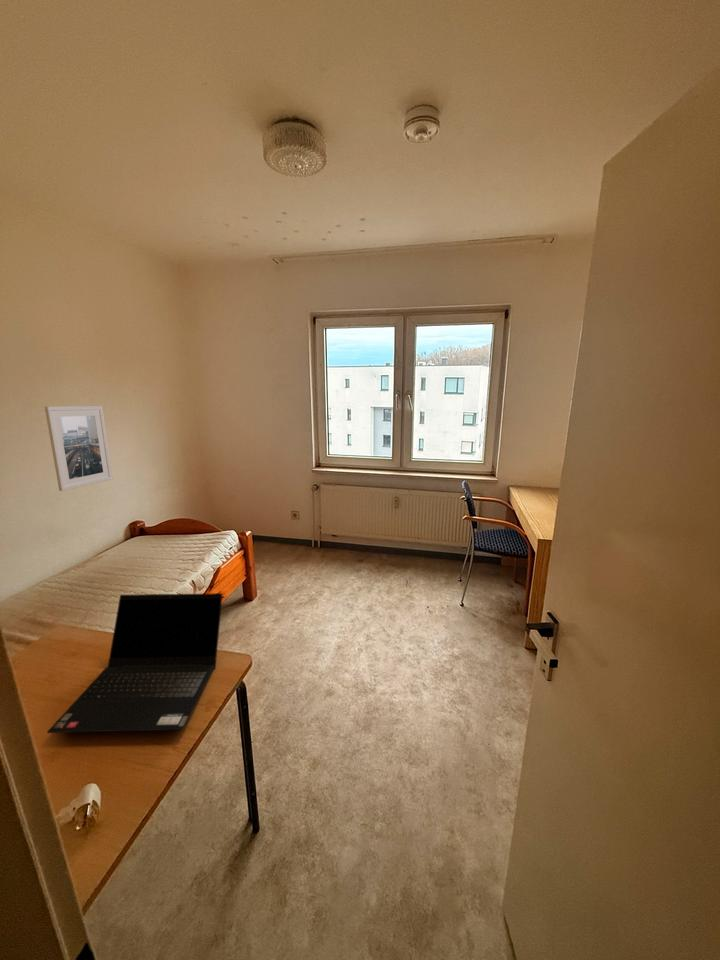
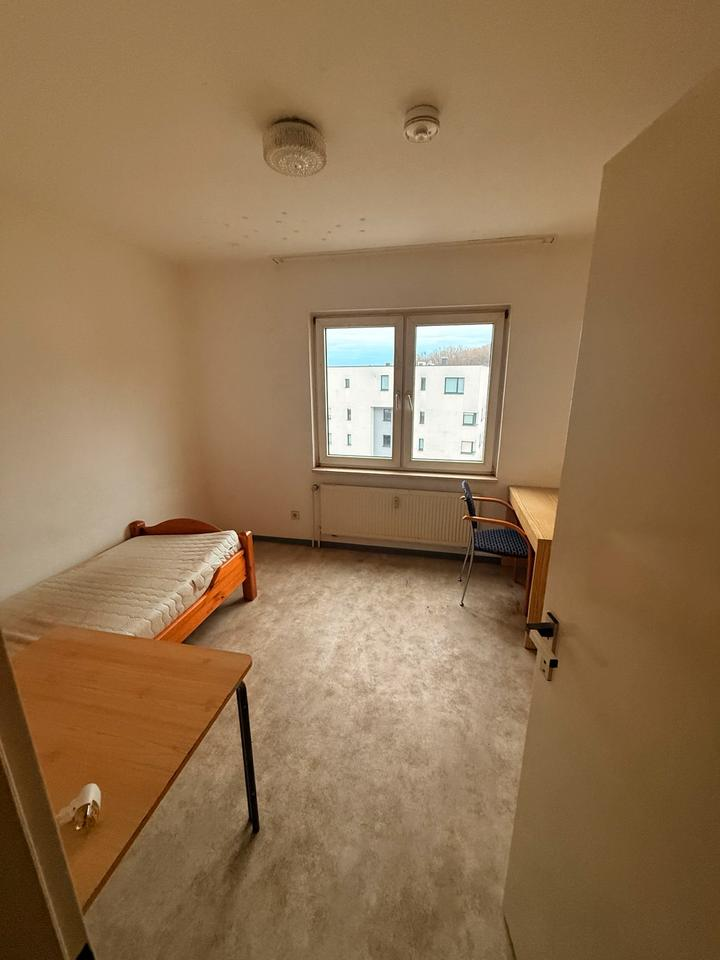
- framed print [44,405,114,492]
- laptop computer [46,592,223,734]
